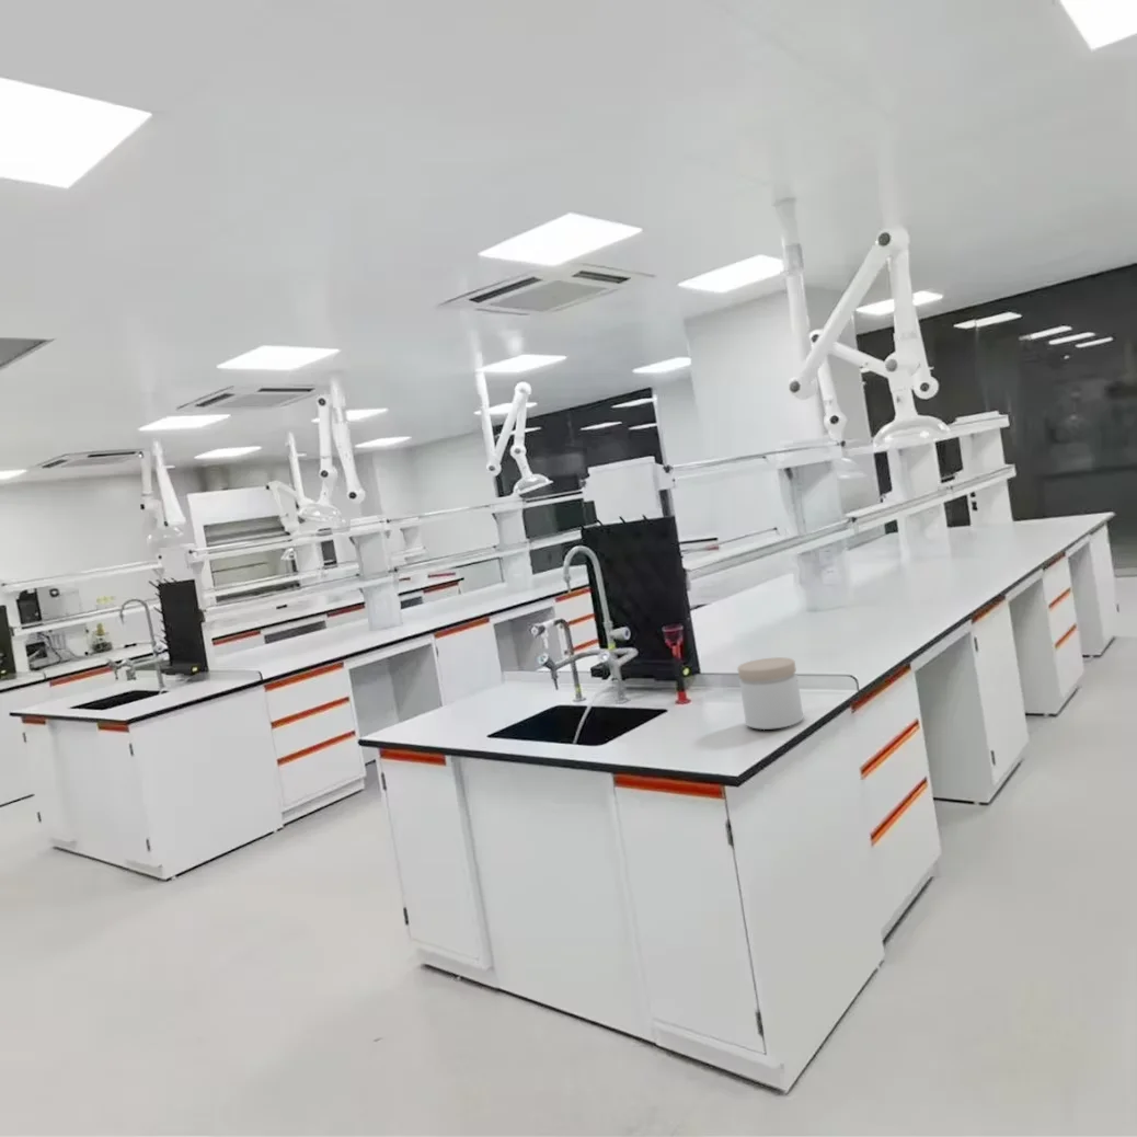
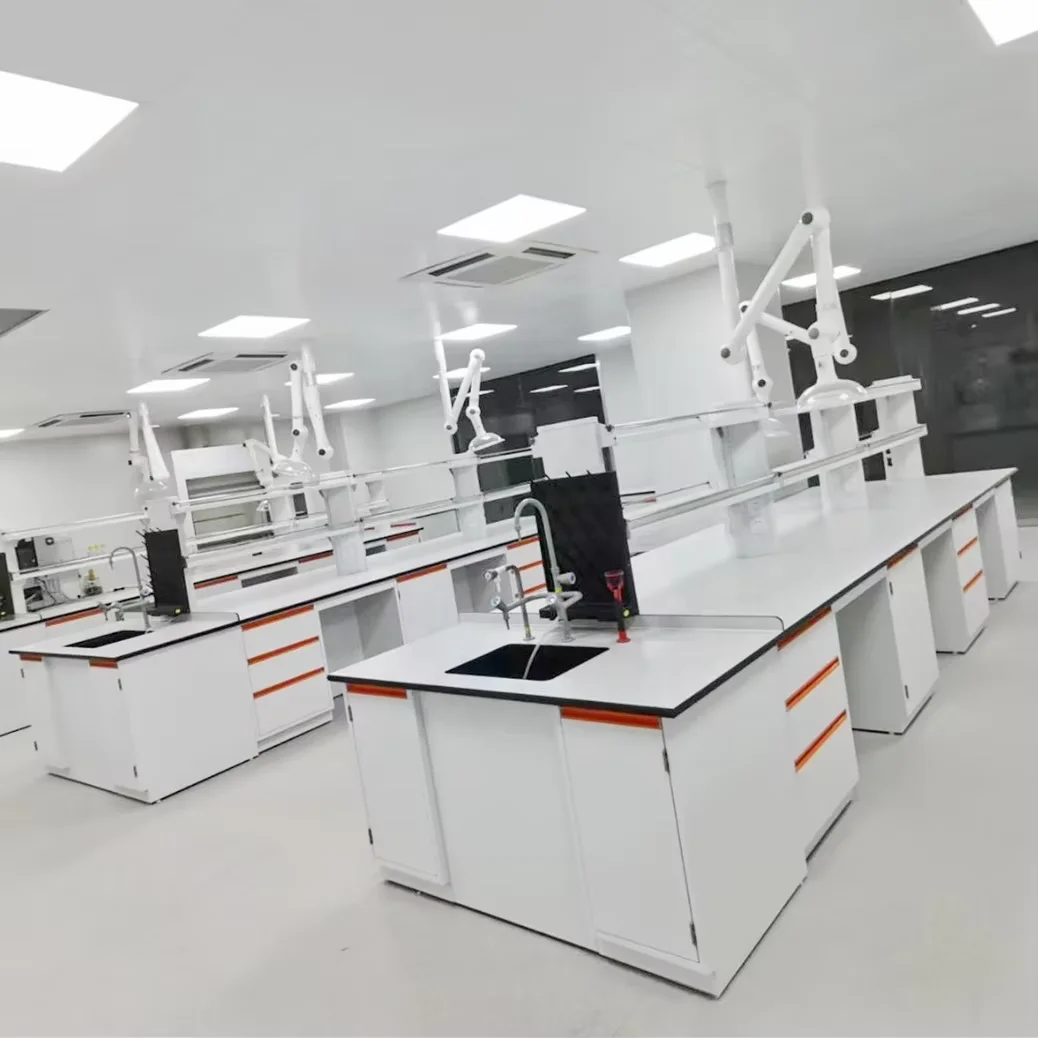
- jar [736,656,804,731]
